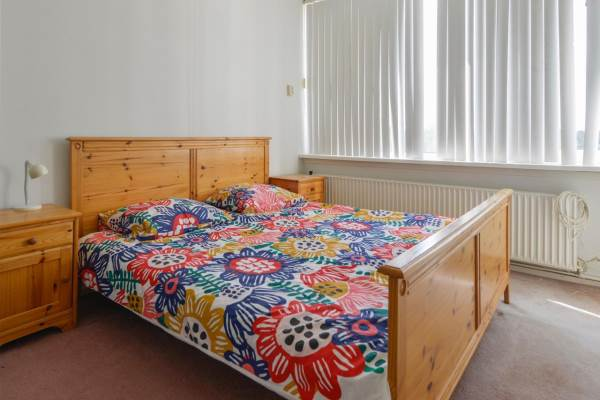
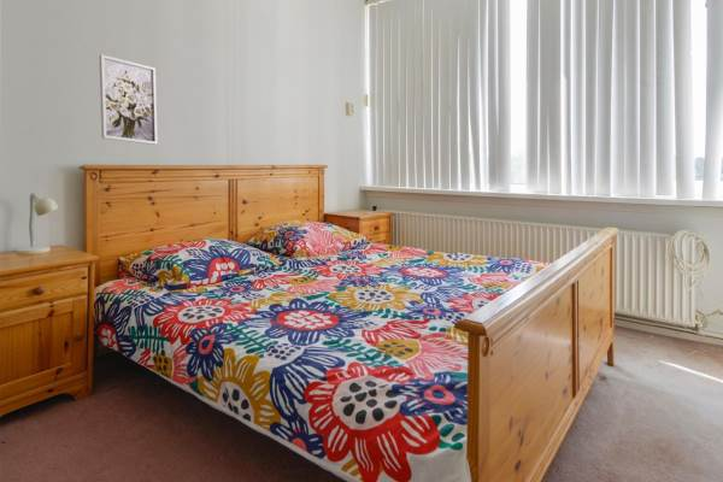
+ wall art [98,53,159,146]
